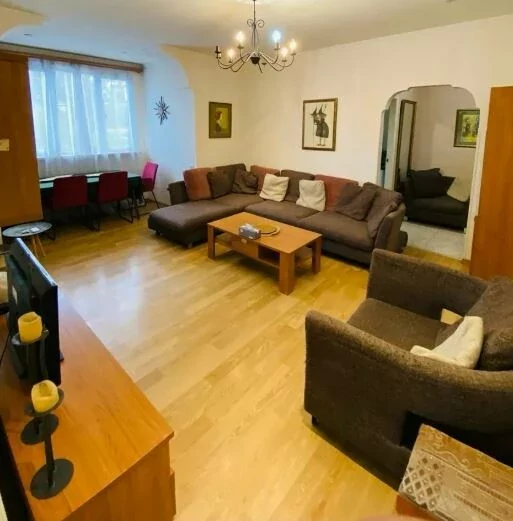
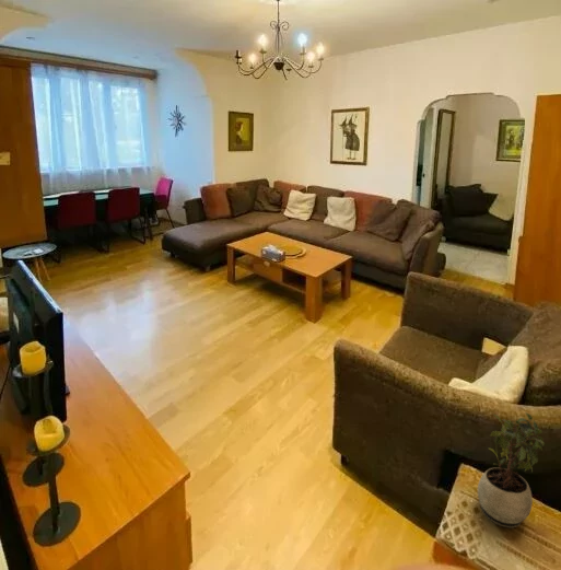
+ potted plant [477,411,546,528]
